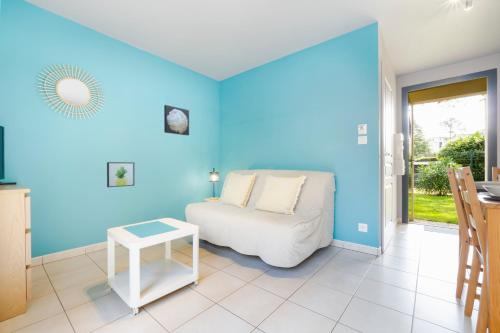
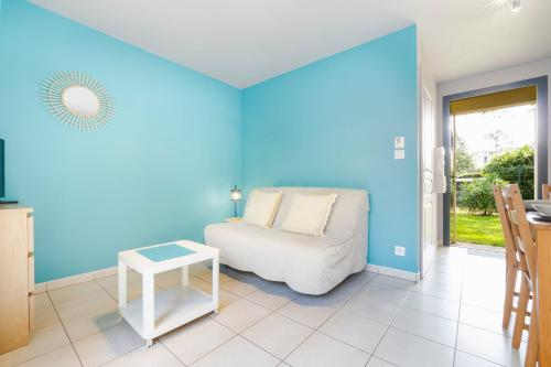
- wall art [163,104,190,136]
- wall art [106,161,135,188]
